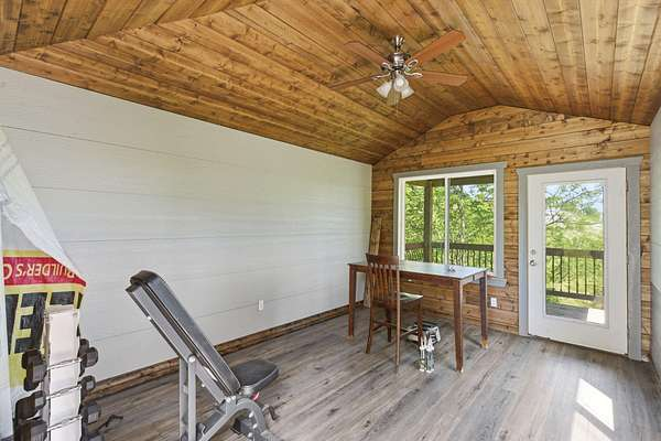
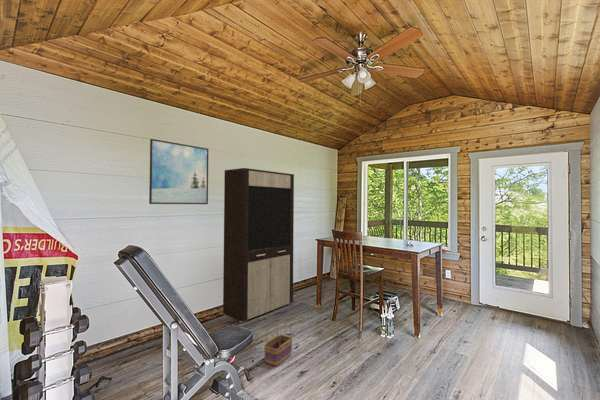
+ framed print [148,138,209,205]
+ basket [263,322,293,367]
+ cabinet [222,167,295,324]
